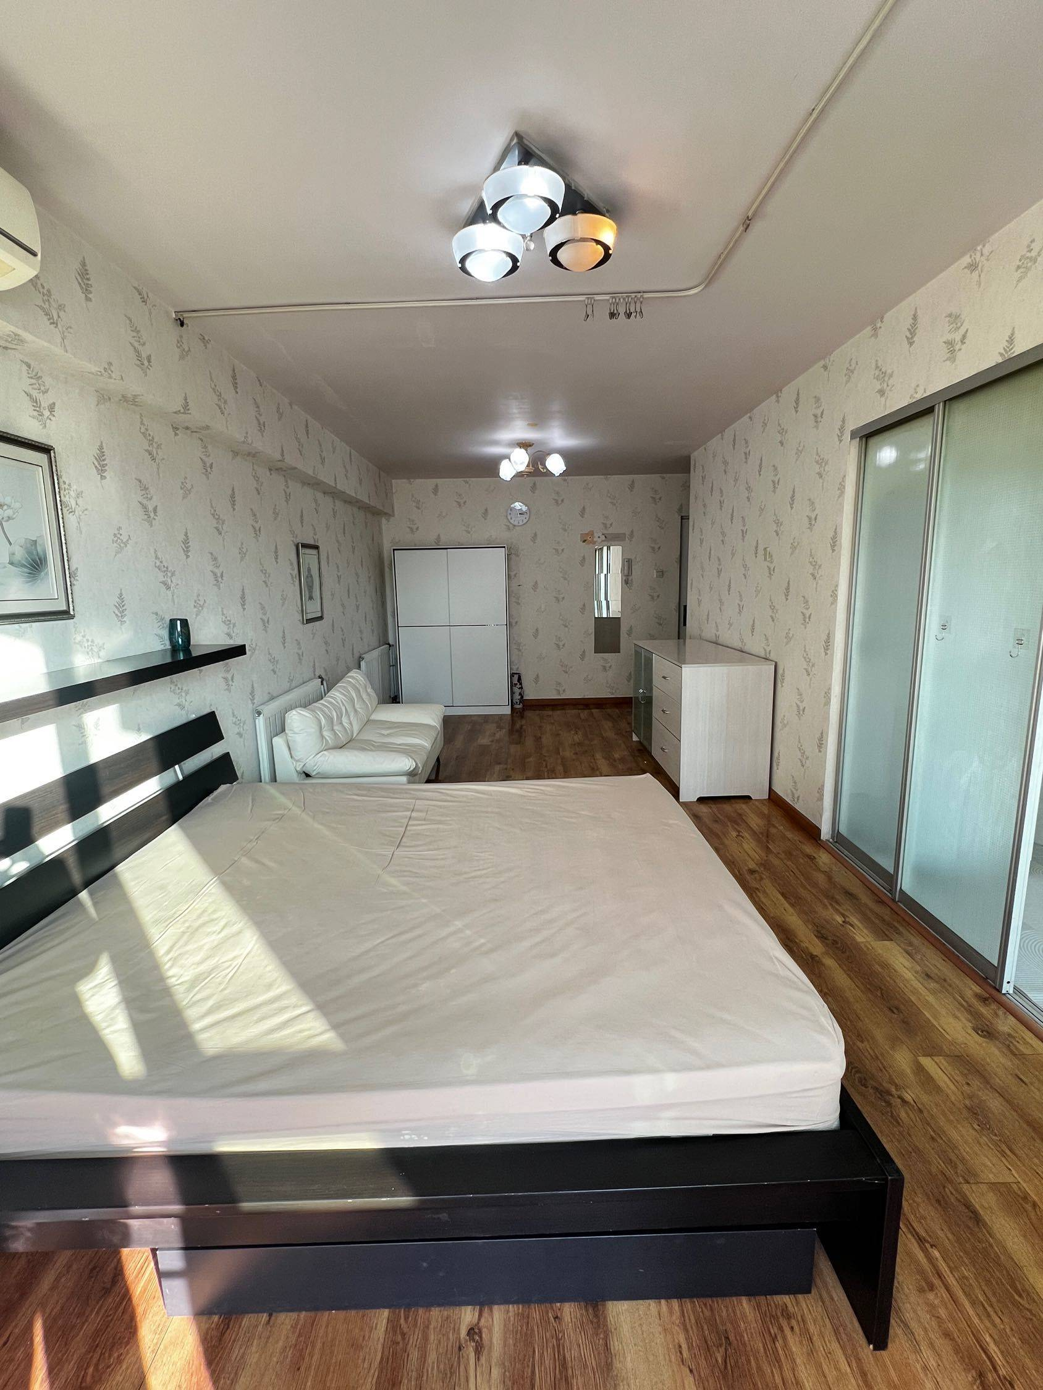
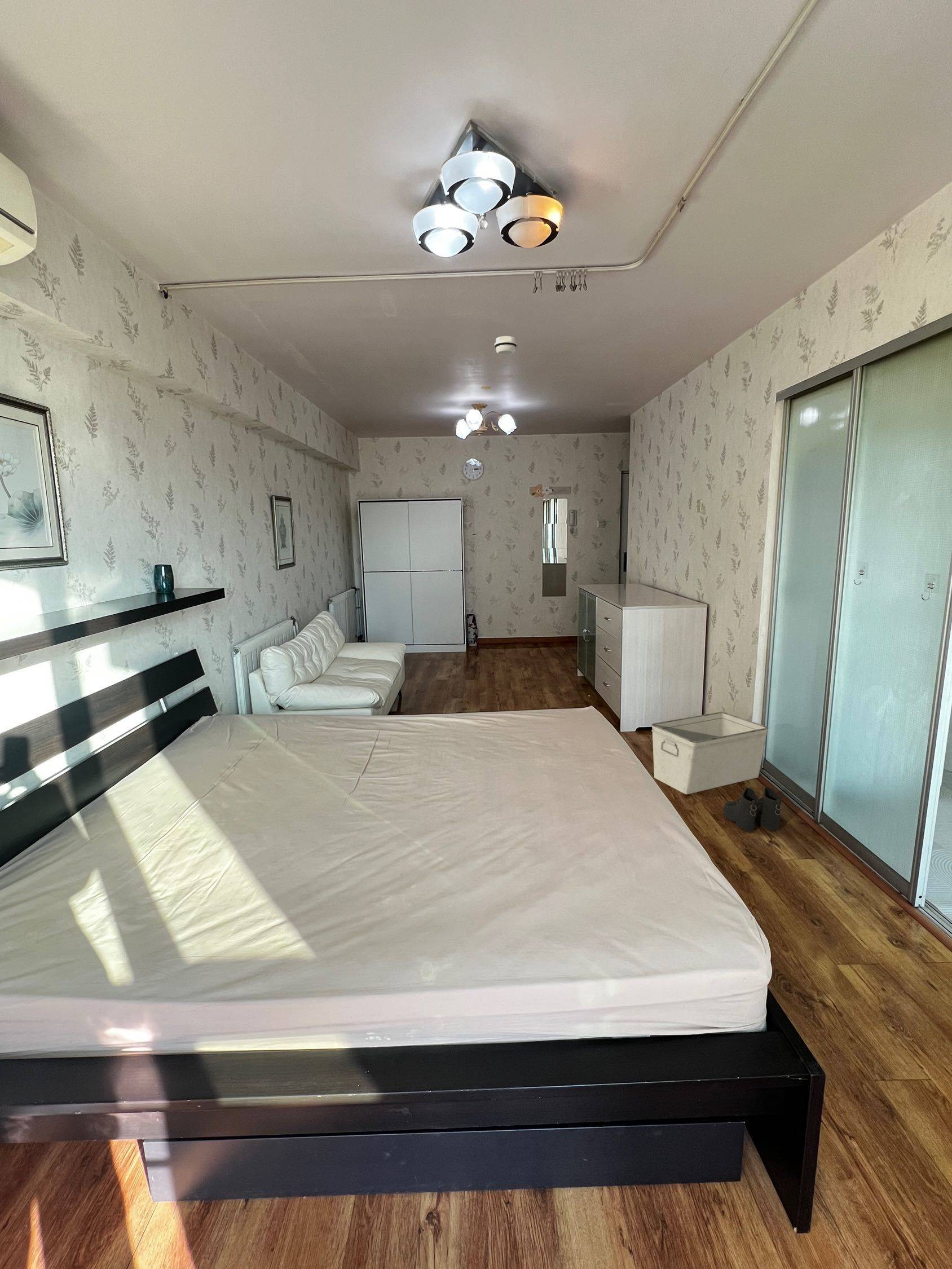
+ storage bin [651,711,769,795]
+ smoke detector [494,336,517,356]
+ boots [722,787,782,832]
